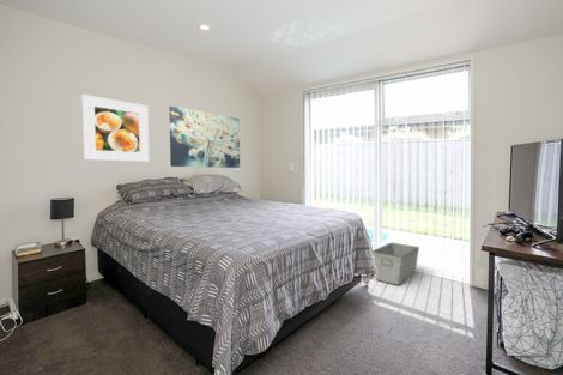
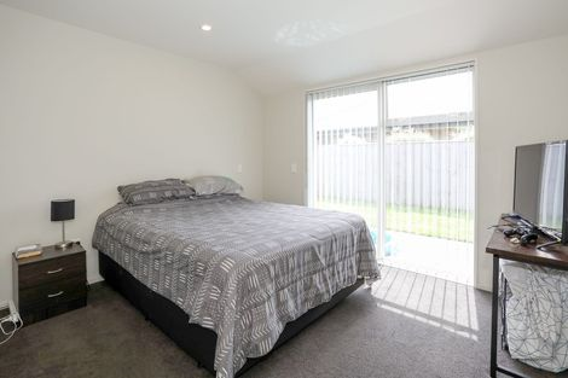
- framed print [81,93,150,163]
- storage bin [371,242,420,286]
- wall art [168,105,241,169]
